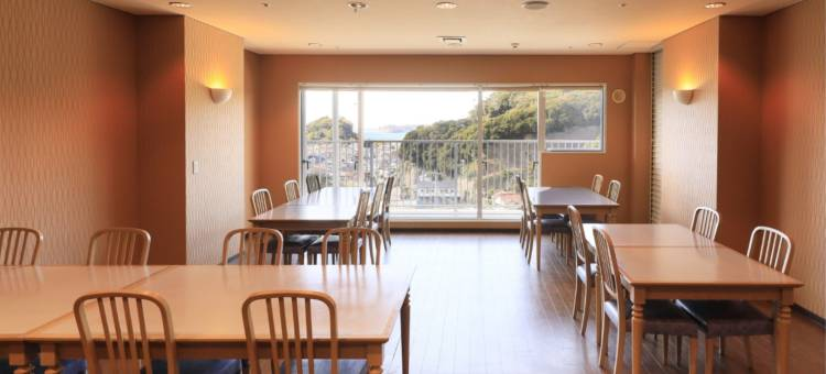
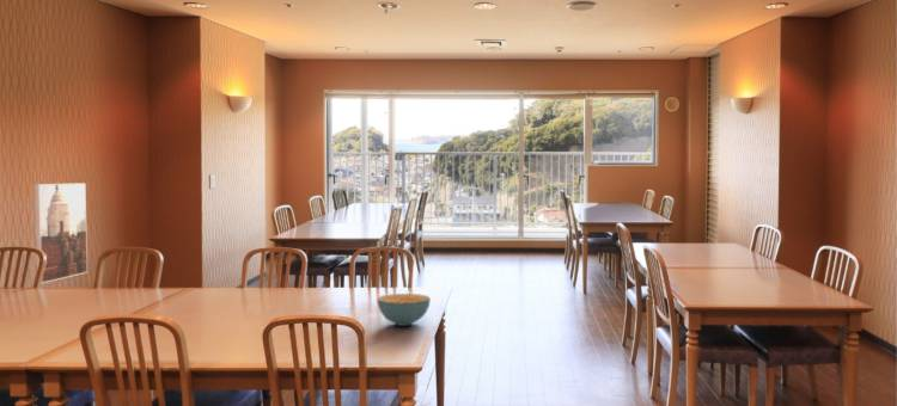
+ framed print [33,182,89,284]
+ cereal bowl [376,293,432,327]
